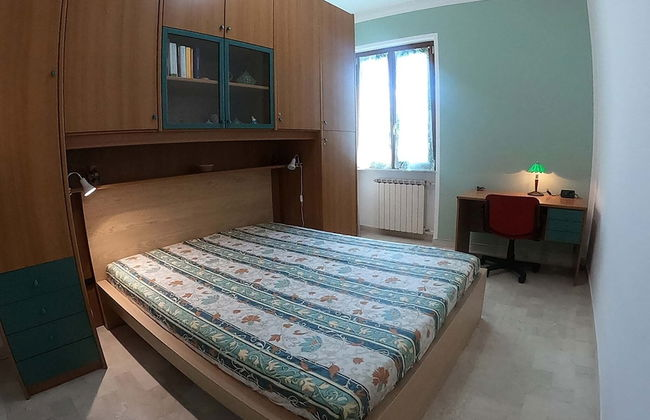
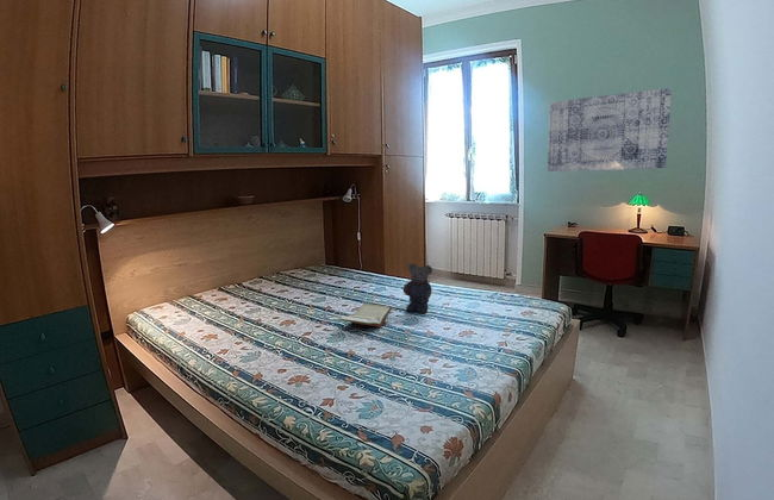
+ wall art [547,87,673,173]
+ bear [402,262,433,314]
+ book [337,302,393,329]
